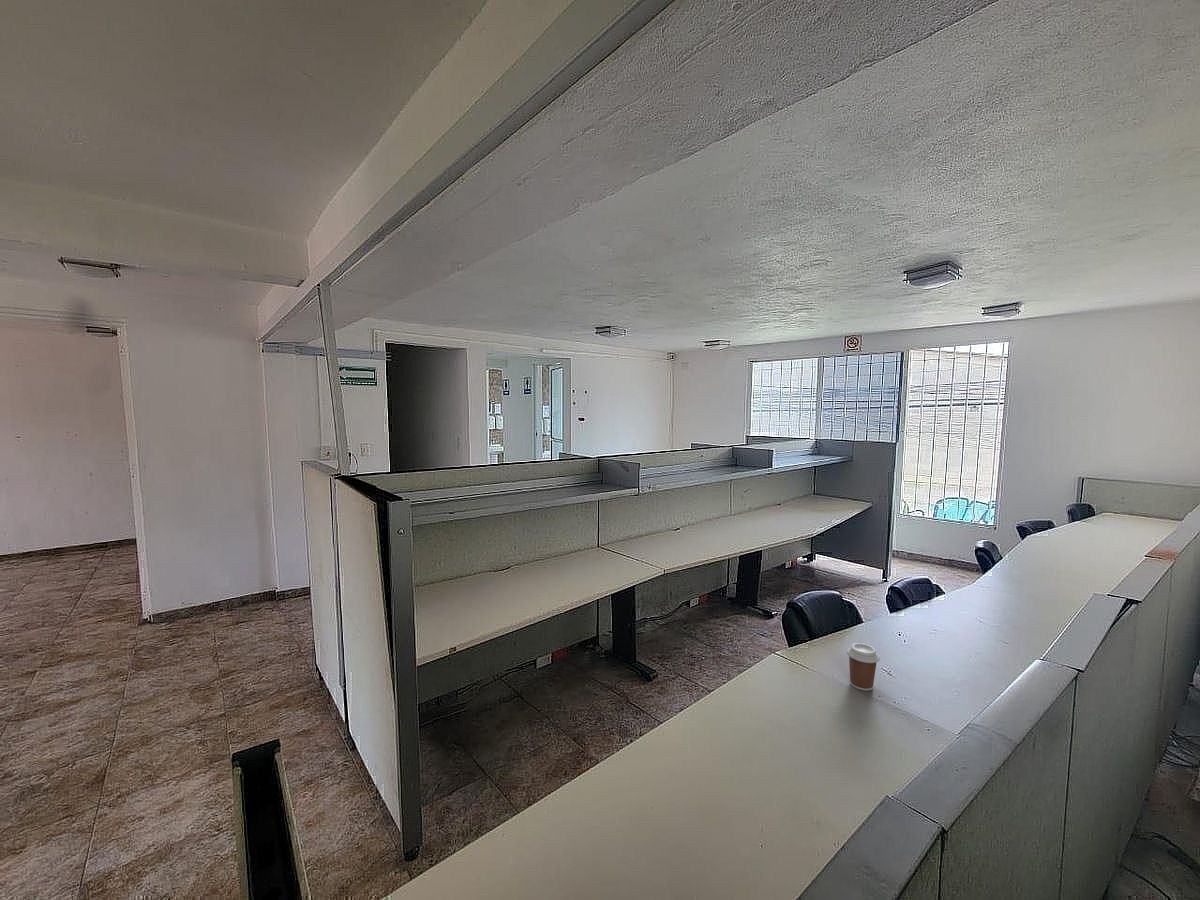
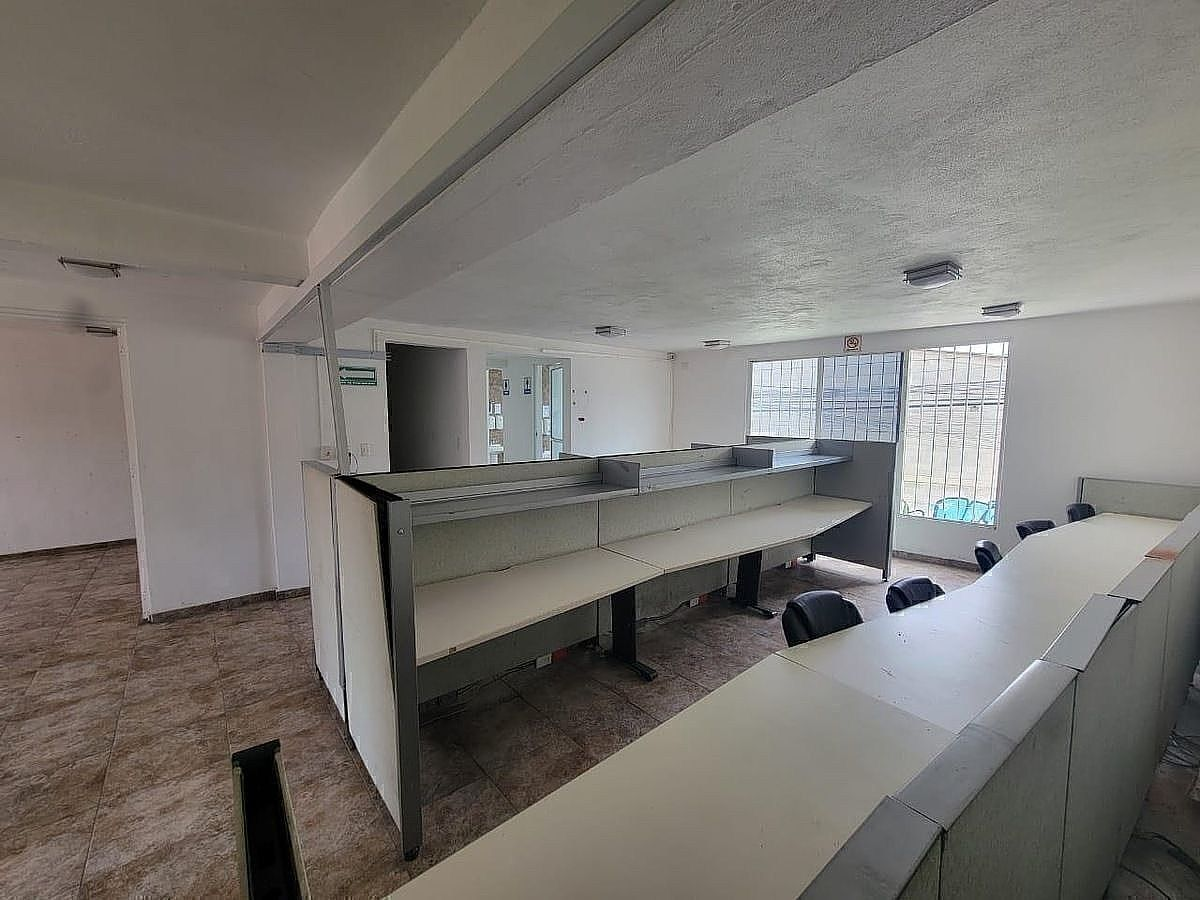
- coffee cup [846,642,881,692]
